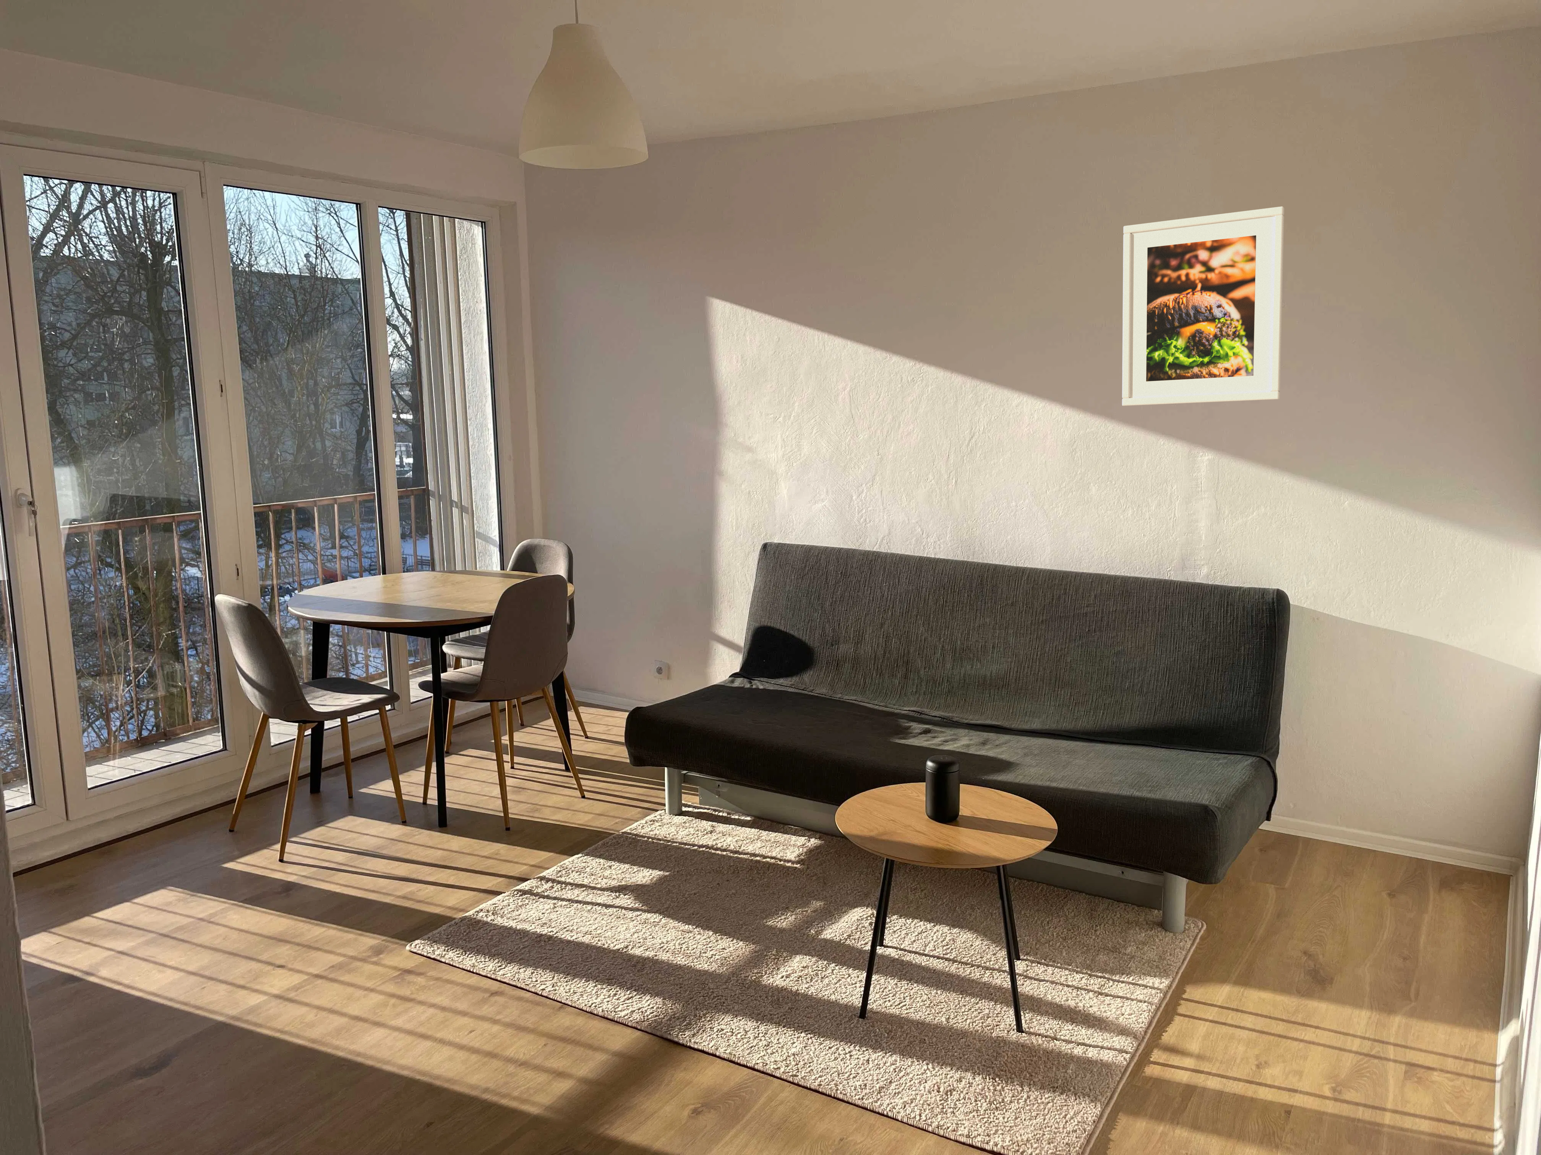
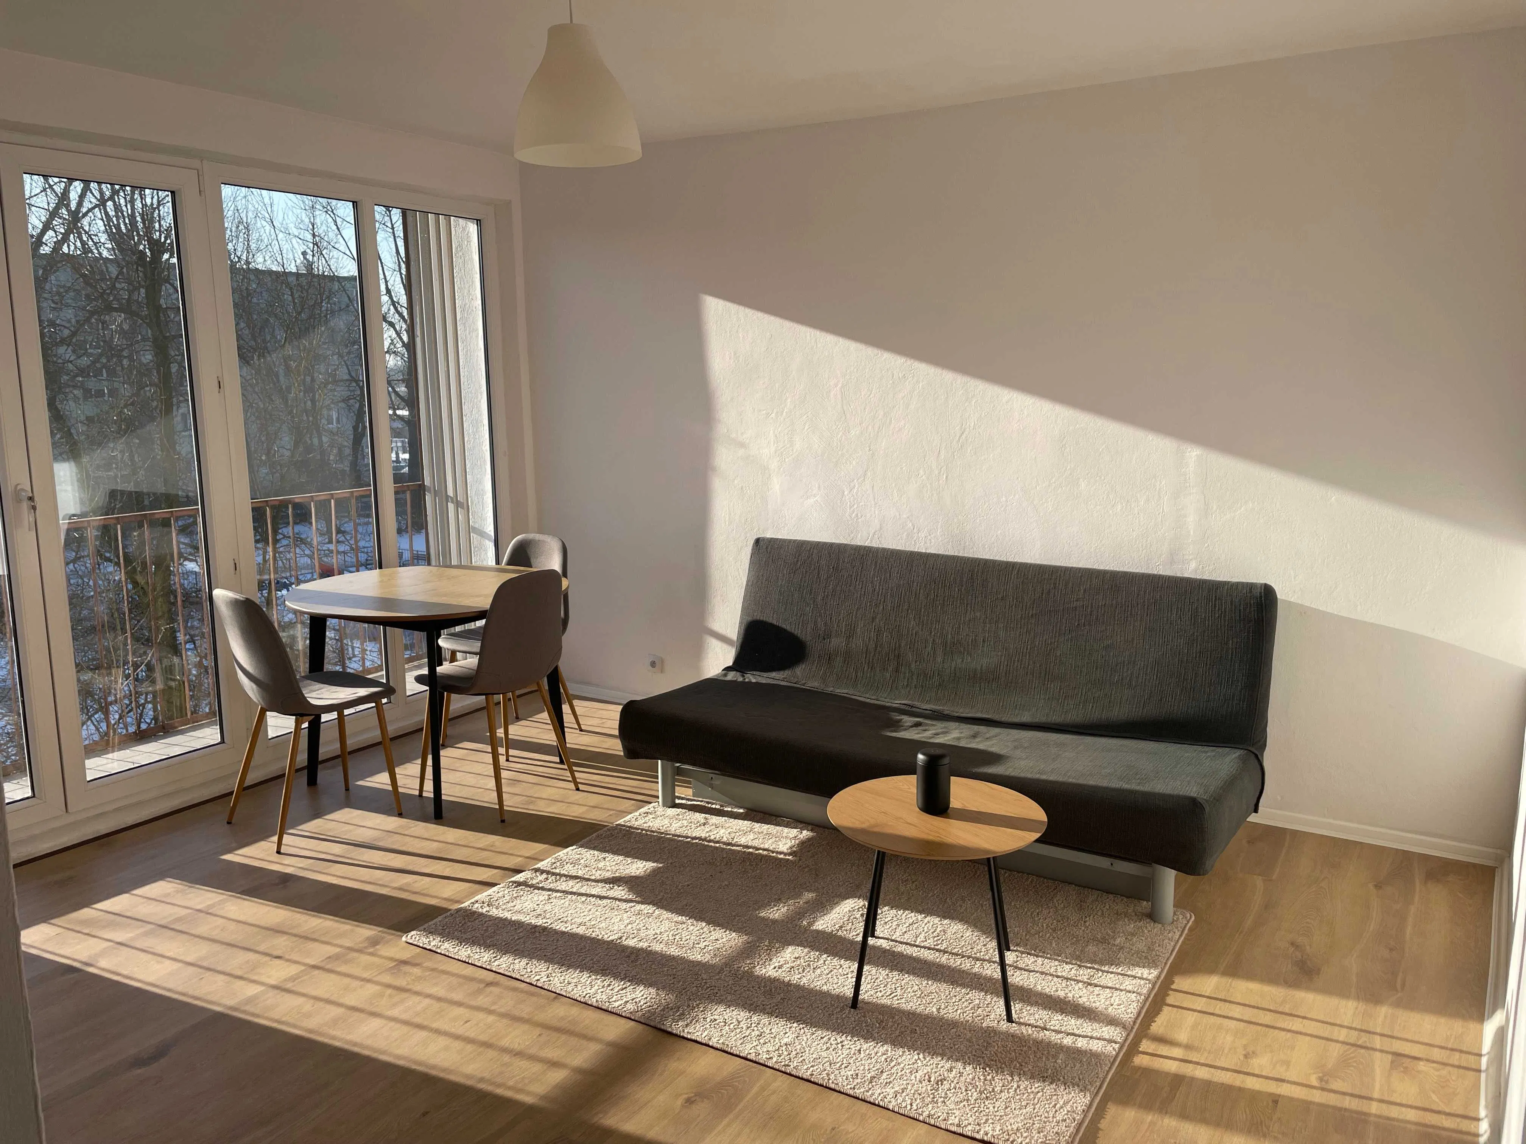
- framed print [1121,206,1285,406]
